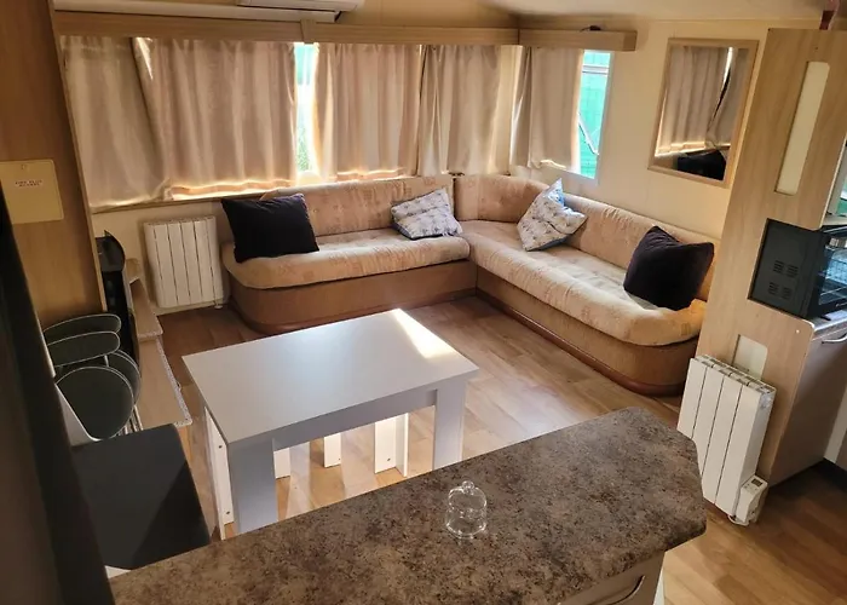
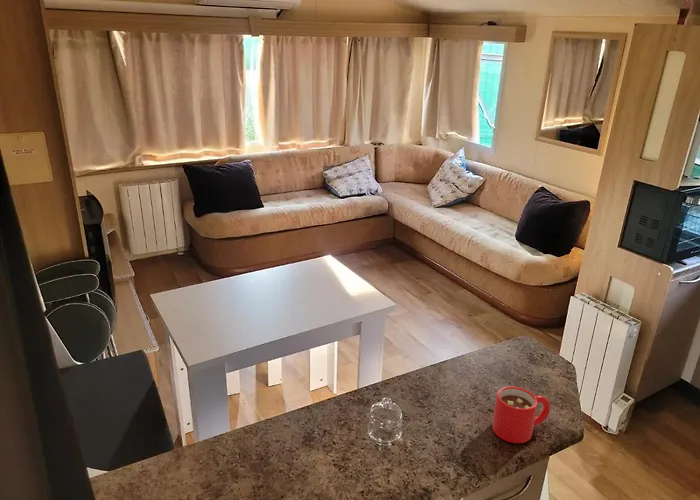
+ mug [491,386,552,444]
